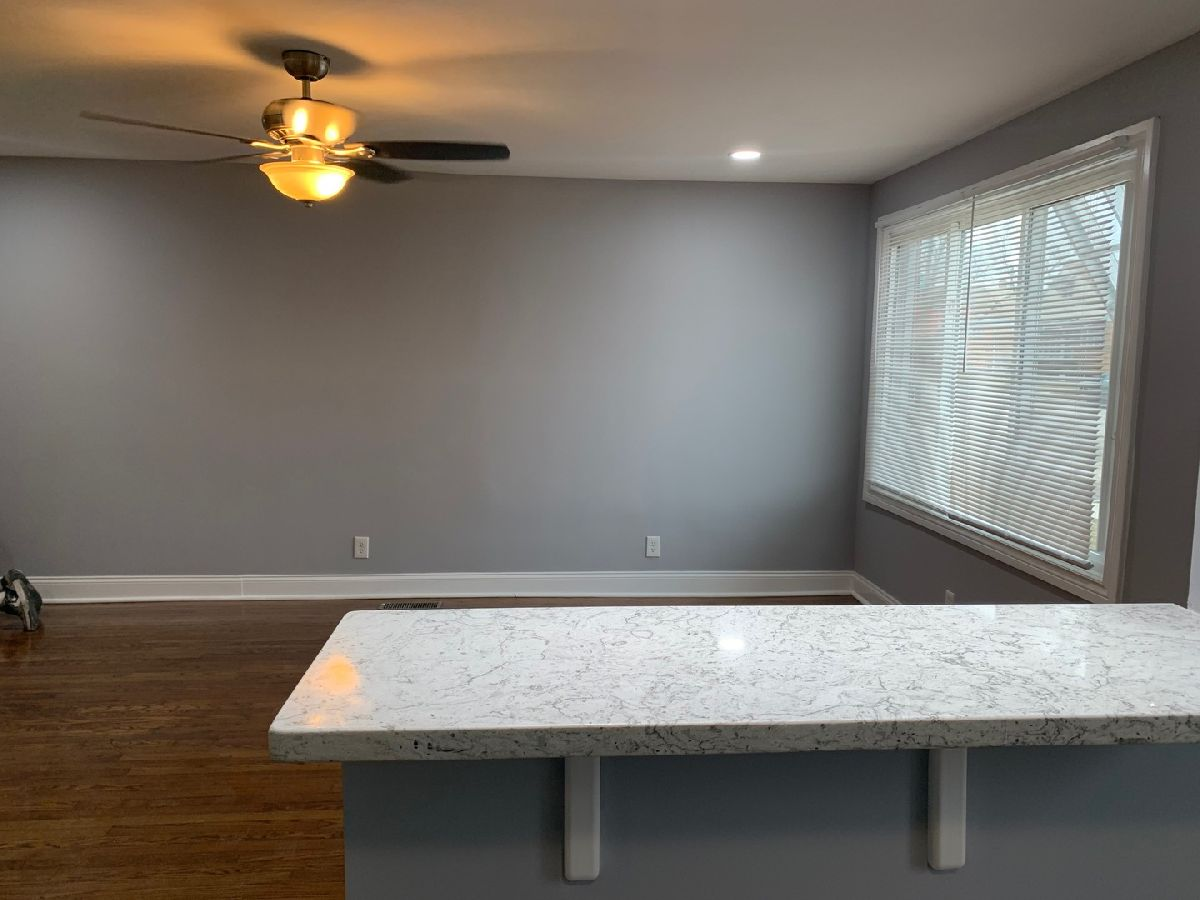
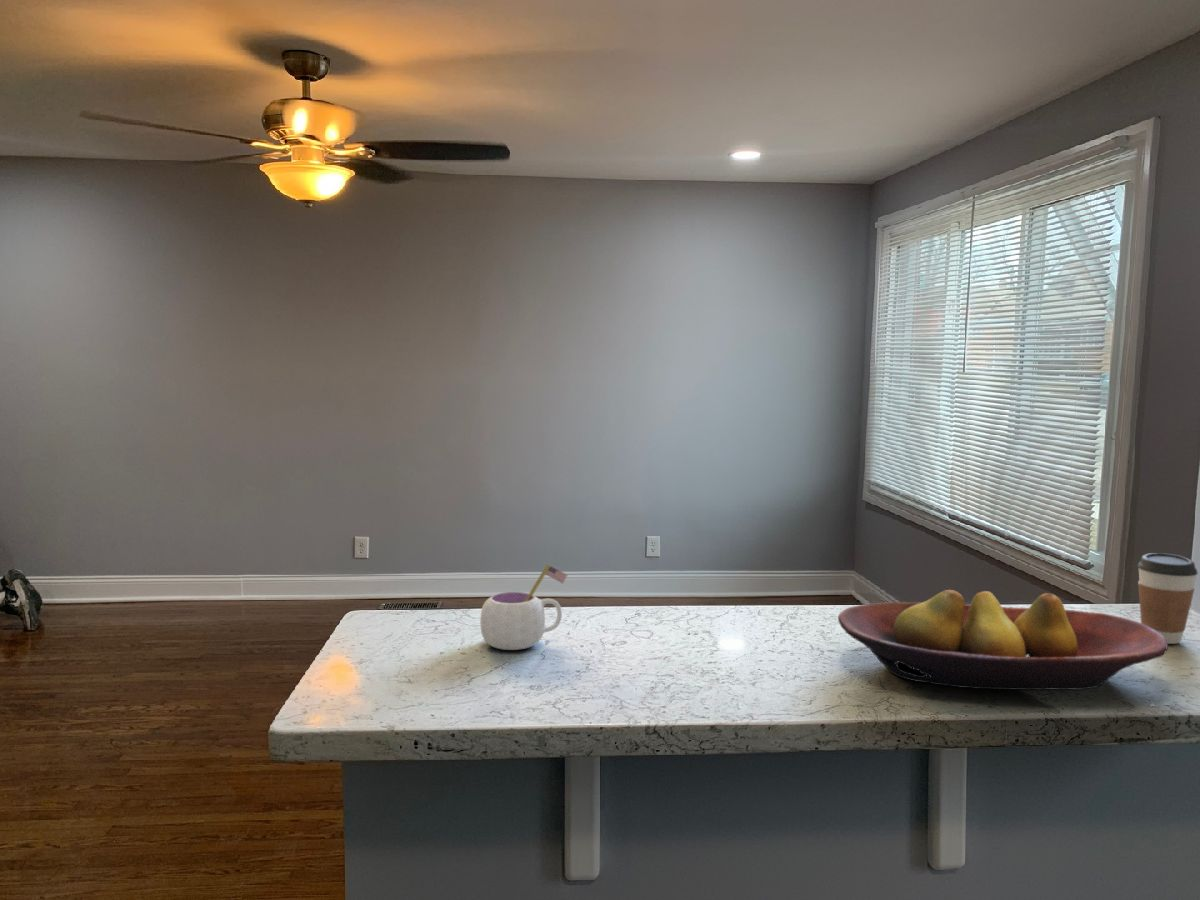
+ mug [479,562,568,651]
+ fruit bowl [837,589,1169,691]
+ coffee cup [1137,552,1199,645]
